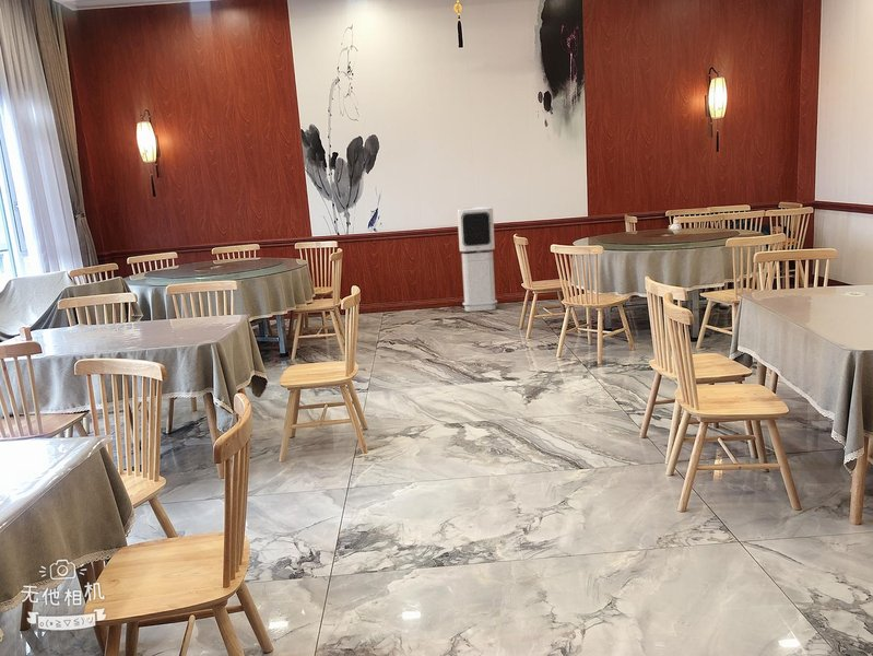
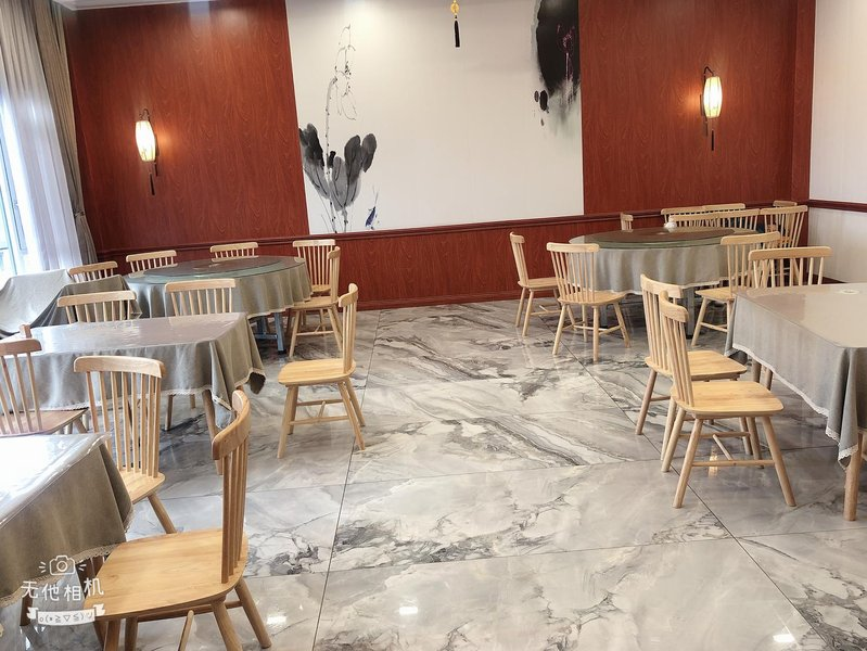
- air purifier [456,207,498,313]
